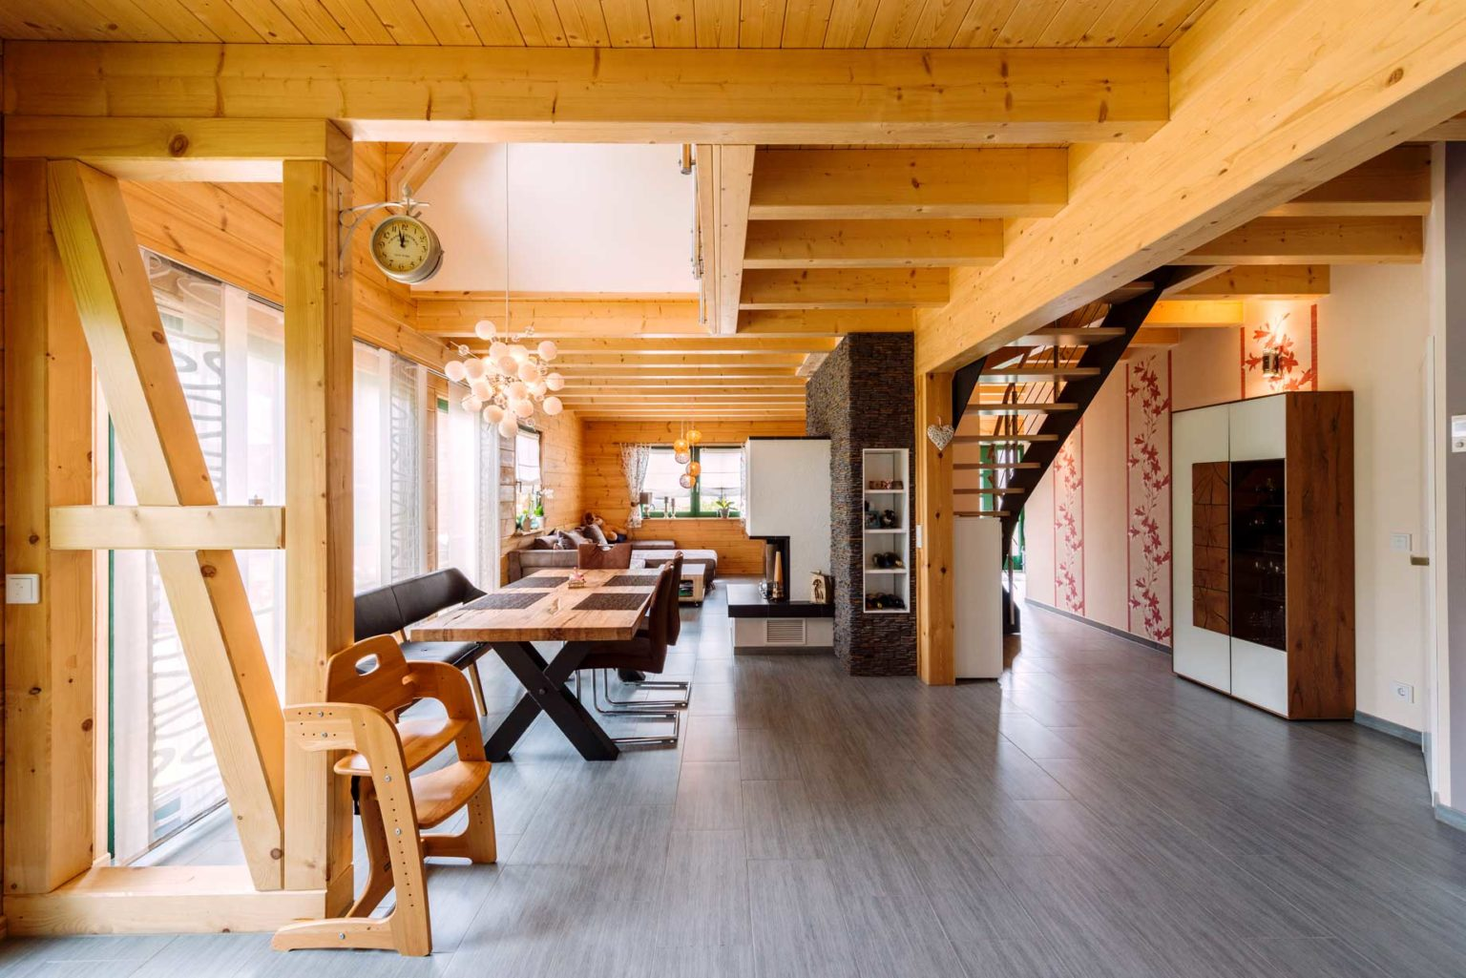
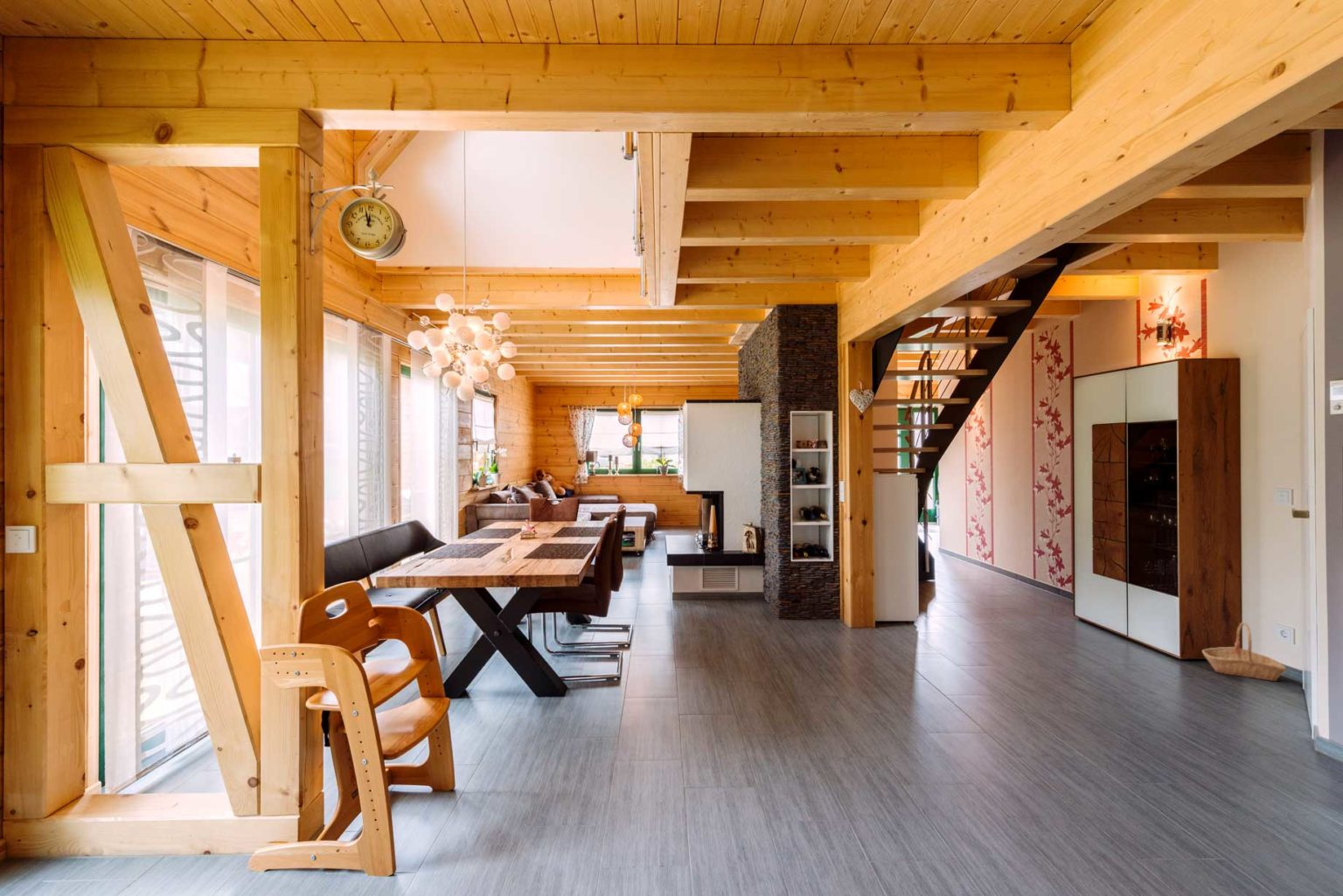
+ basket [1201,622,1288,682]
